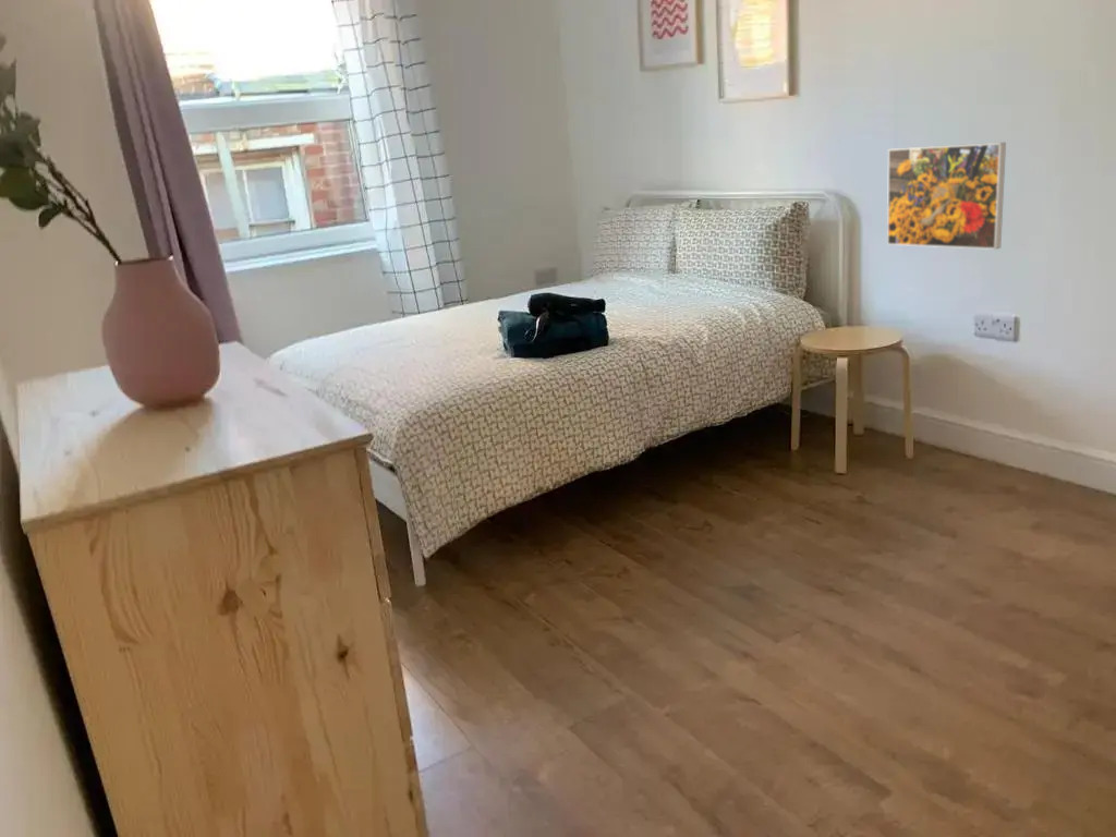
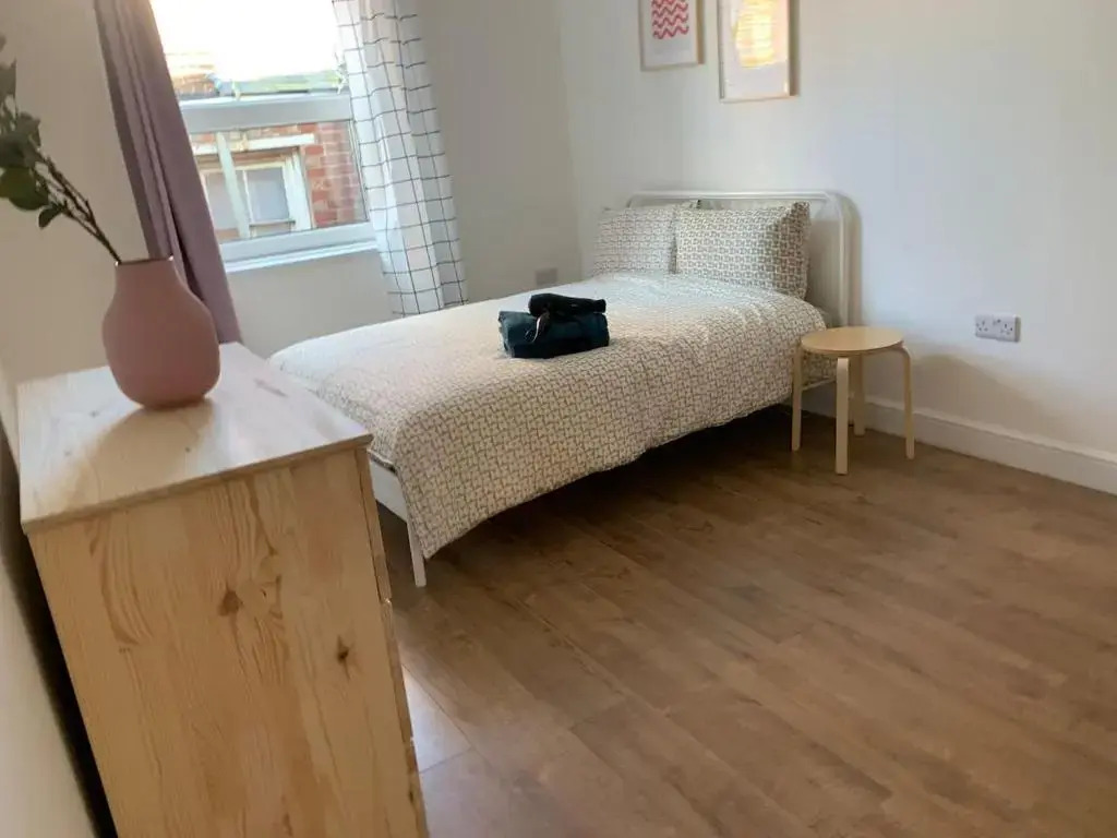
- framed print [886,141,1007,251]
